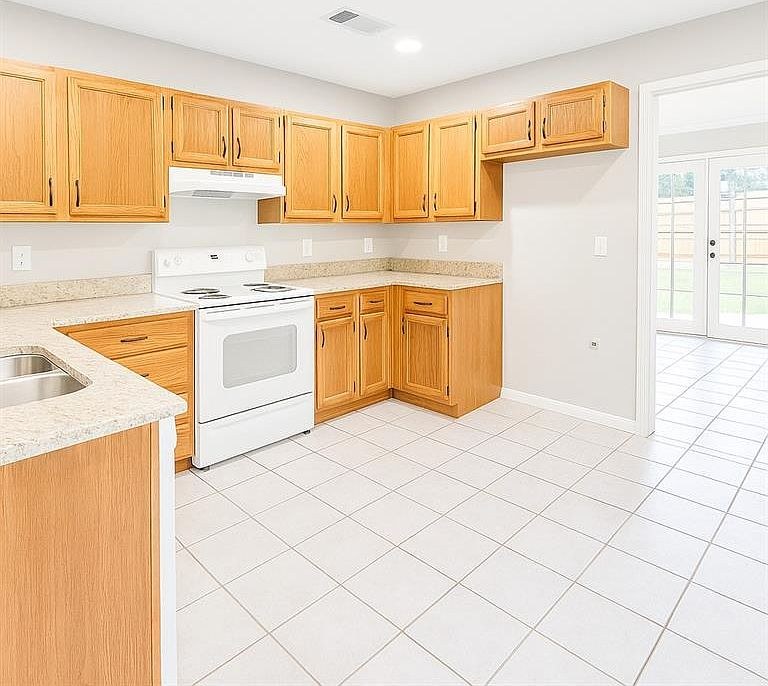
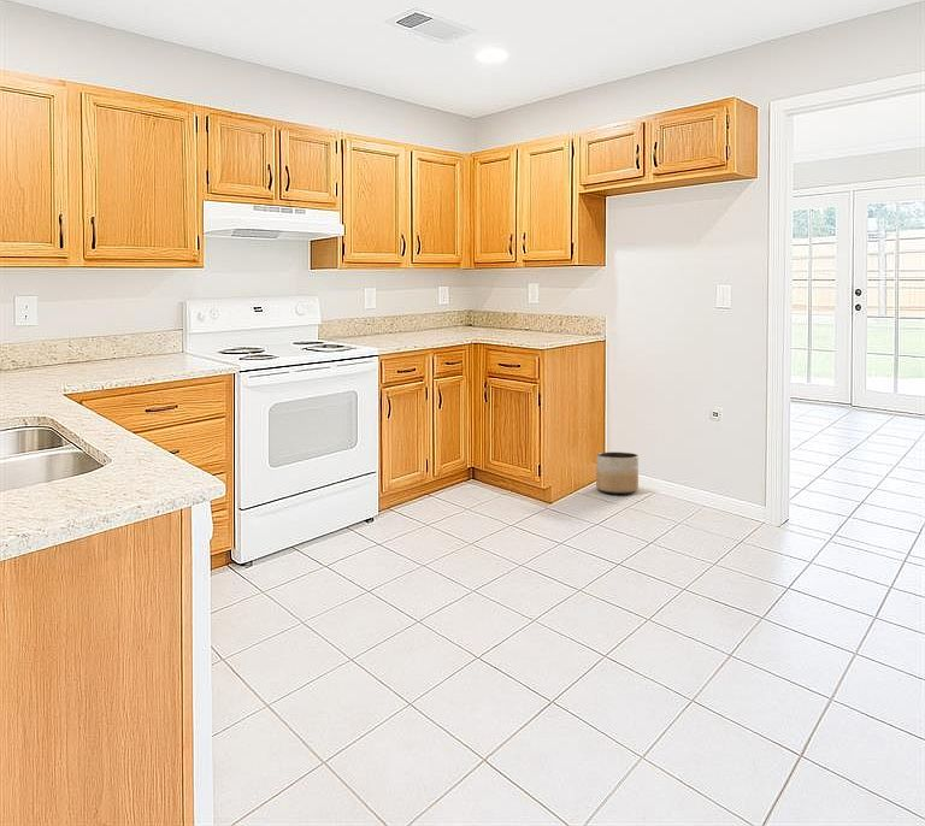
+ planter [595,452,640,495]
